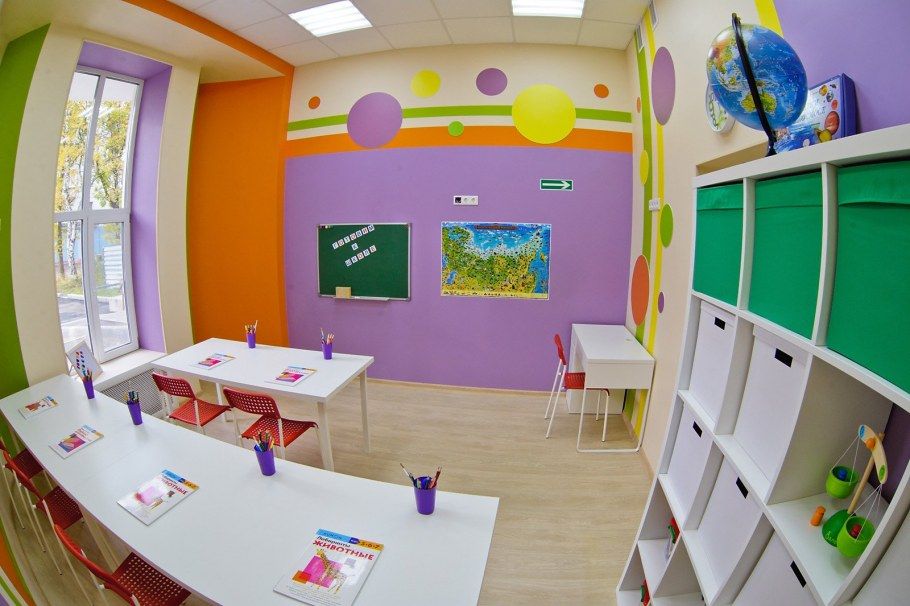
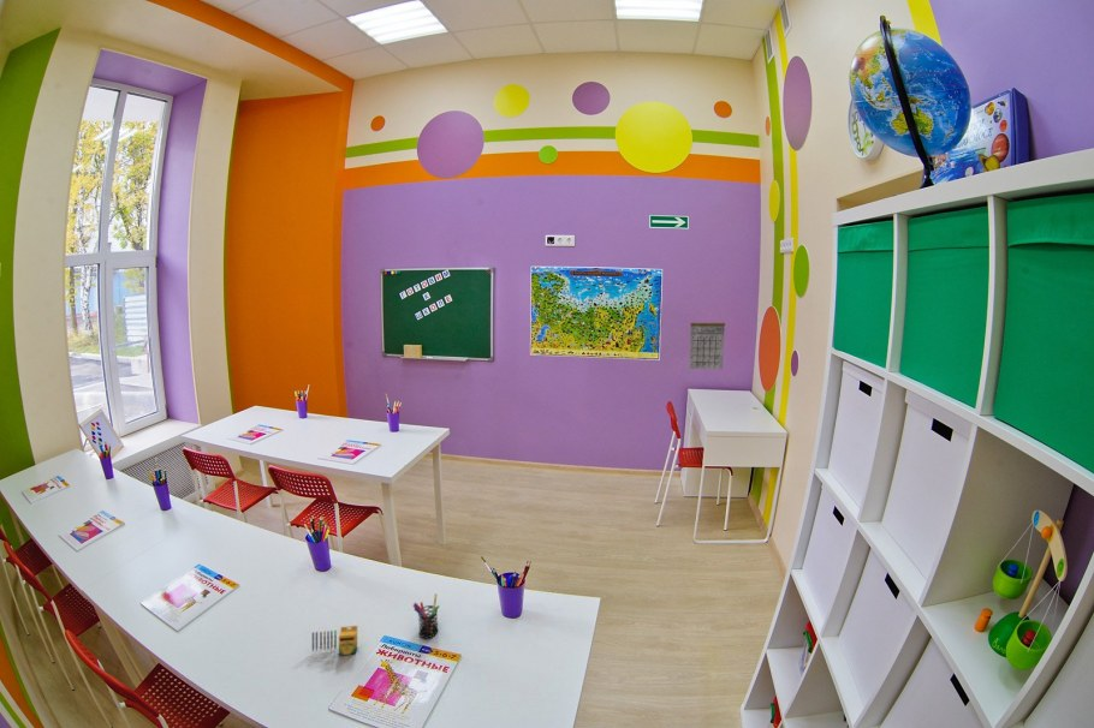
+ pen holder [412,592,440,639]
+ crayon [311,625,358,656]
+ calendar [688,322,726,370]
